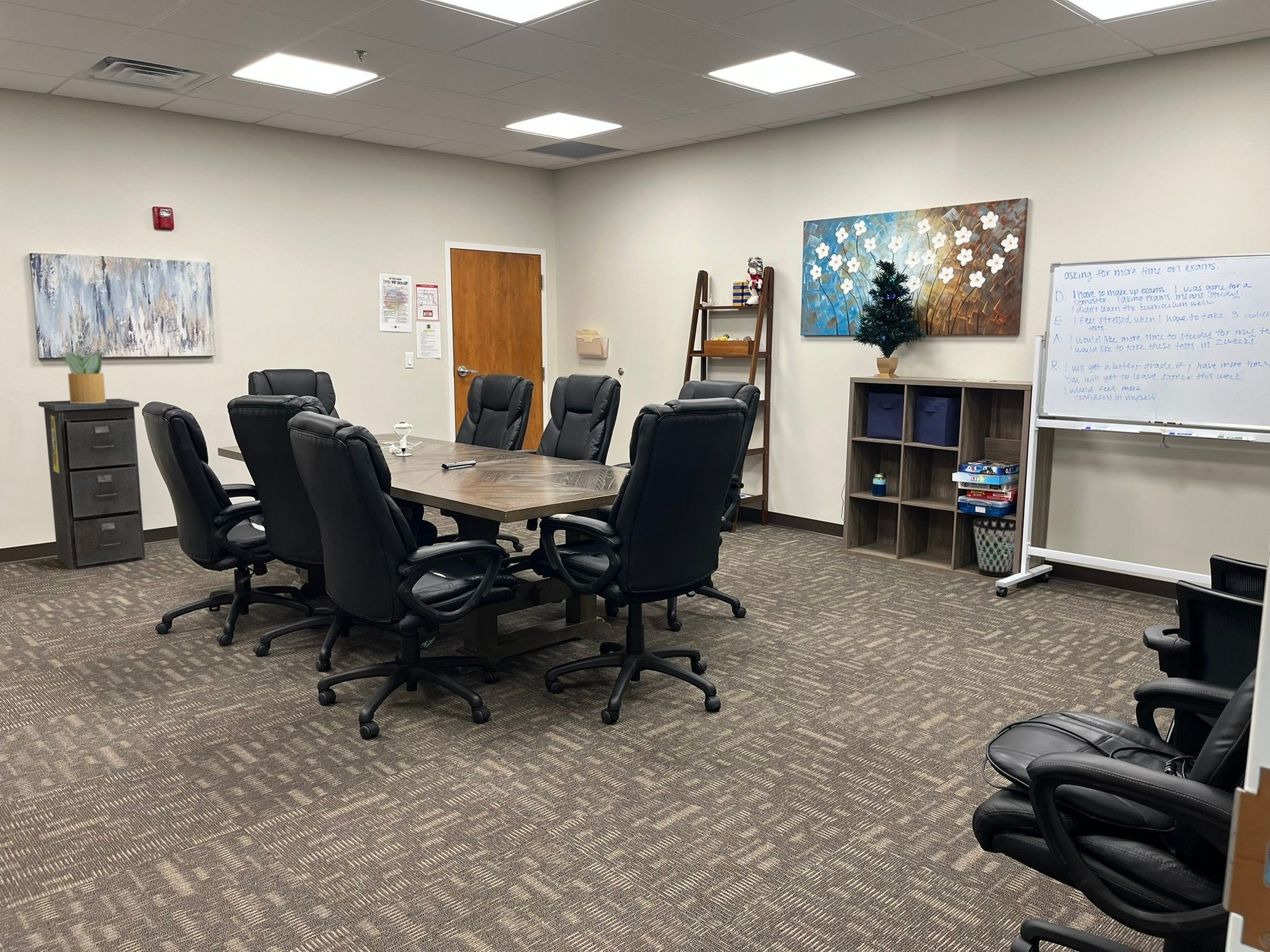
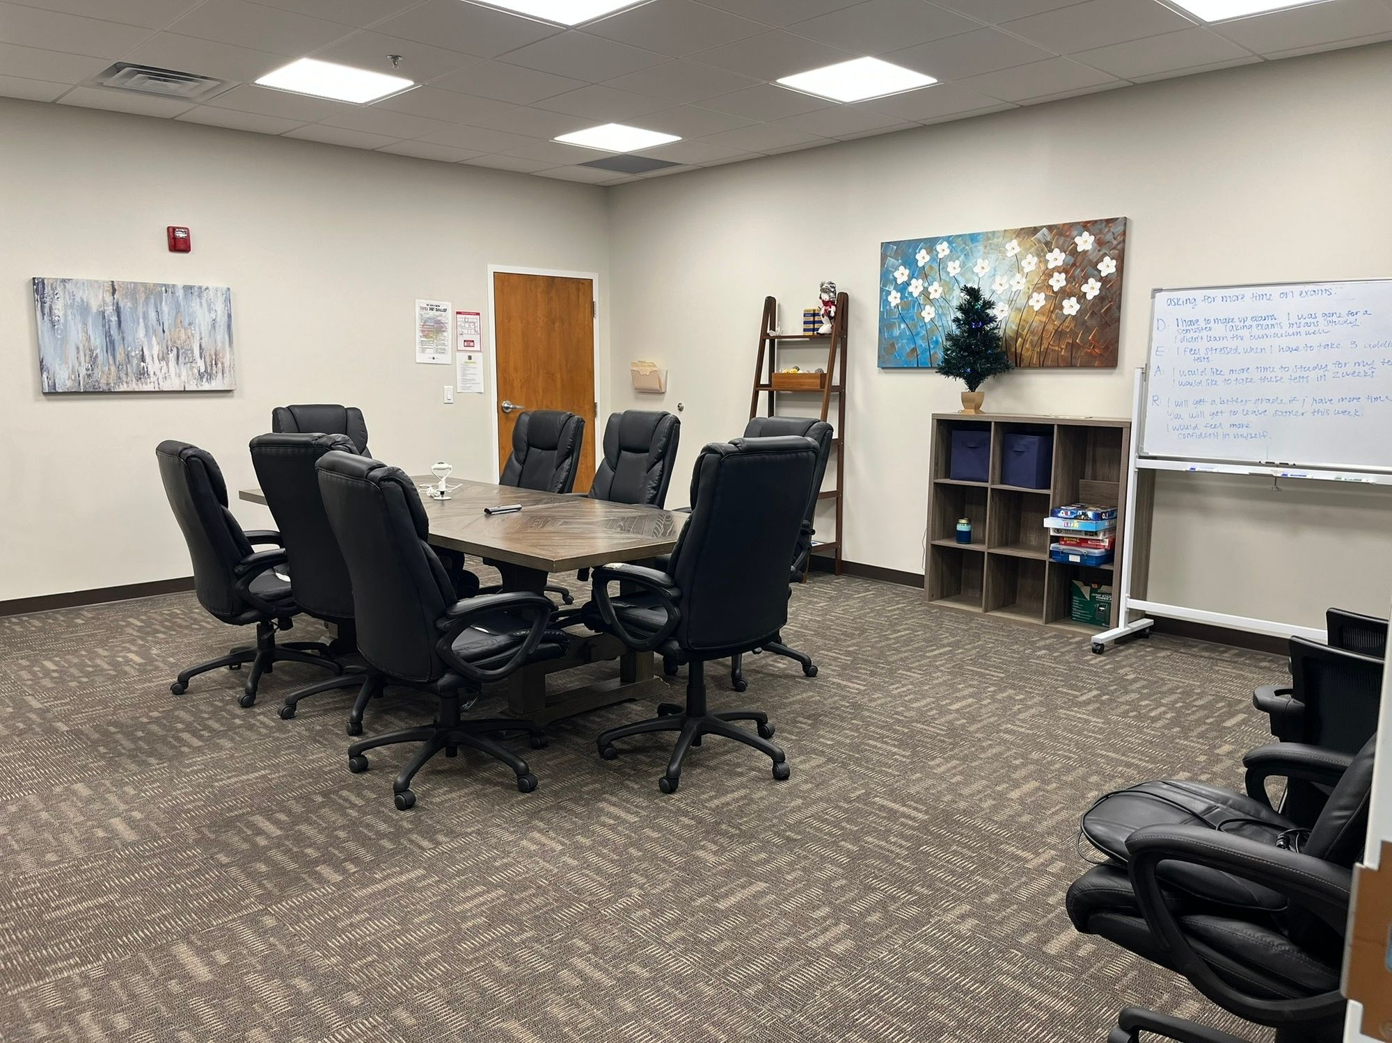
- filing cabinet [38,398,146,571]
- wastebasket [972,517,1017,578]
- potted plant [59,350,106,403]
